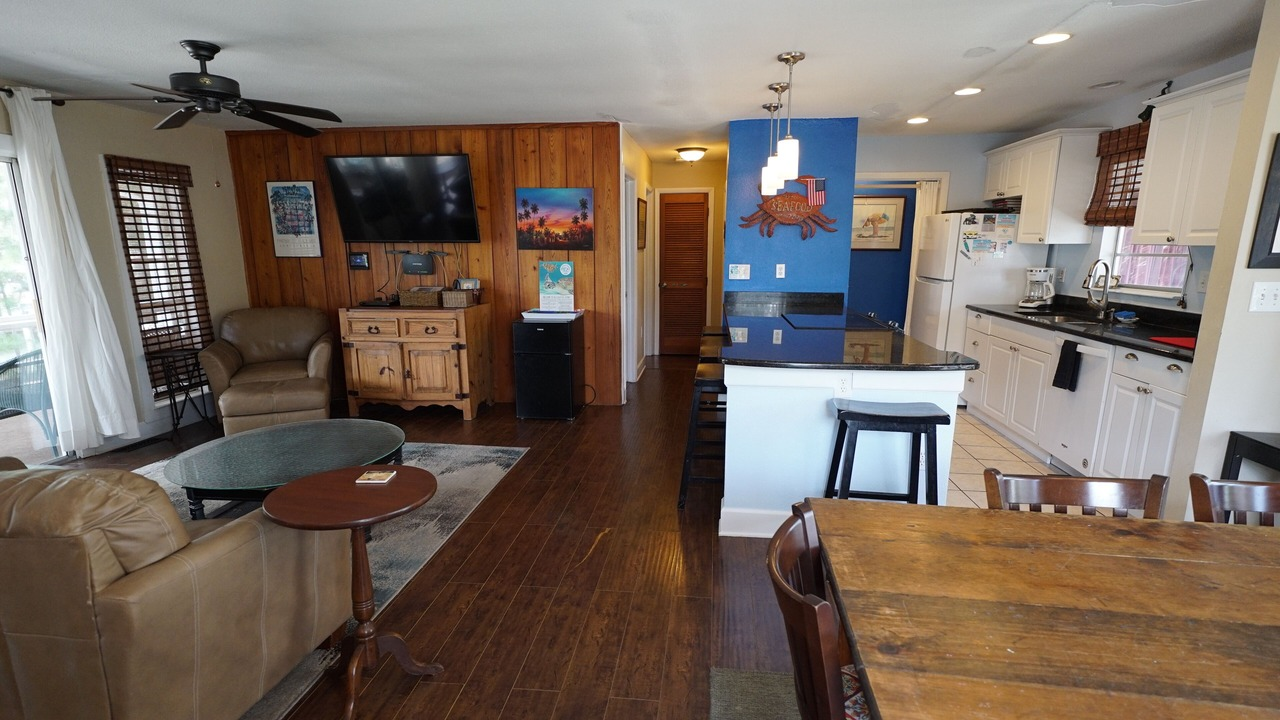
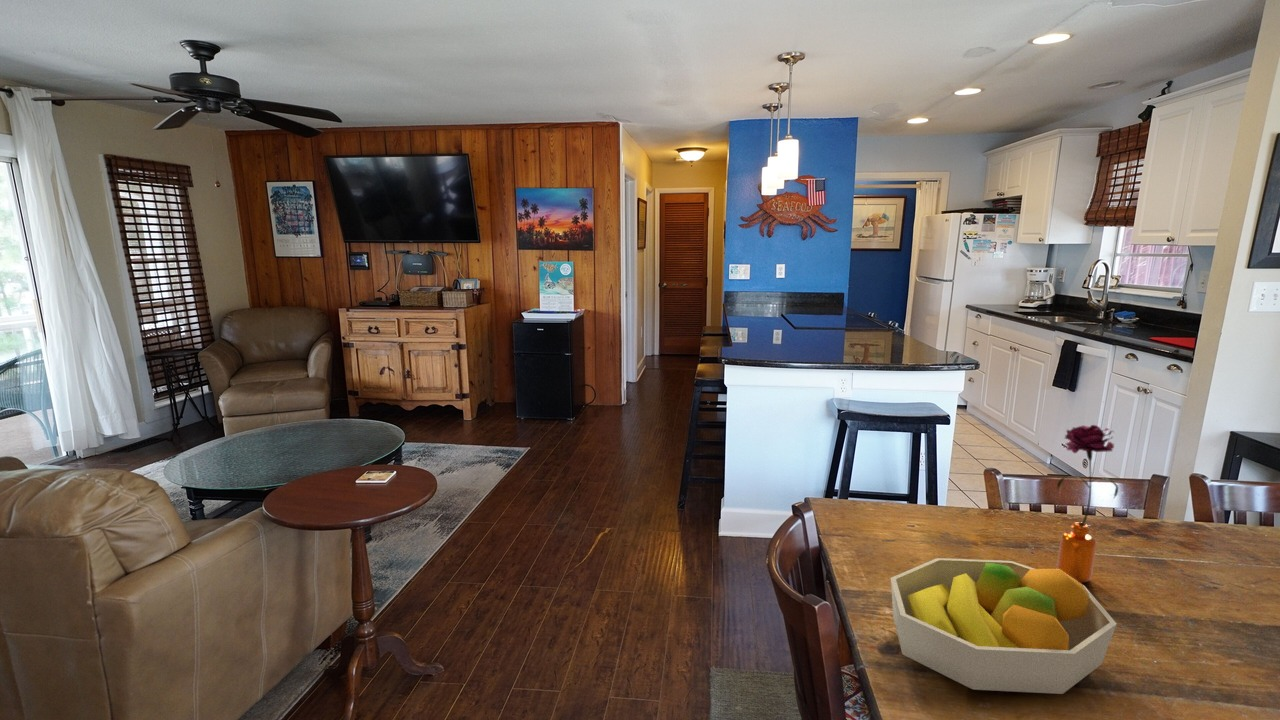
+ flower [1056,424,1119,583]
+ fruit bowl [890,557,1118,695]
